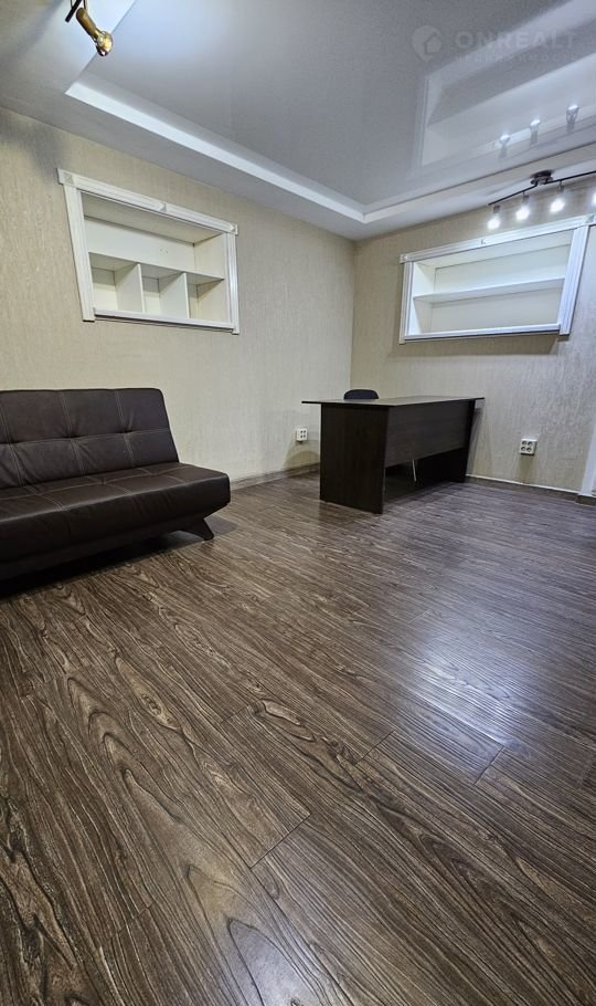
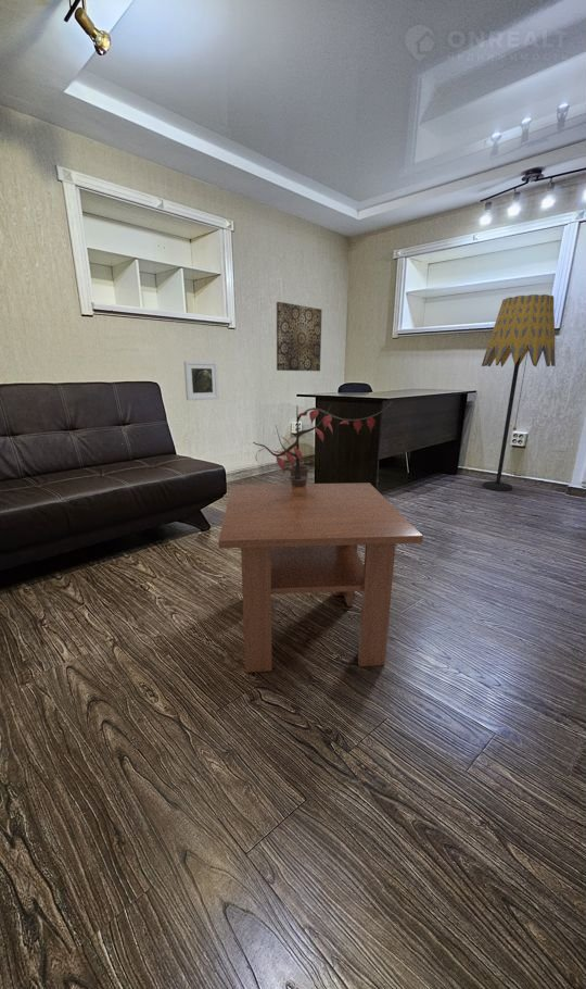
+ potted plant [252,400,394,486]
+ coffee table [217,481,424,674]
+ floor lamp [481,293,557,492]
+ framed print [183,360,219,401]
+ wall art [276,301,323,372]
